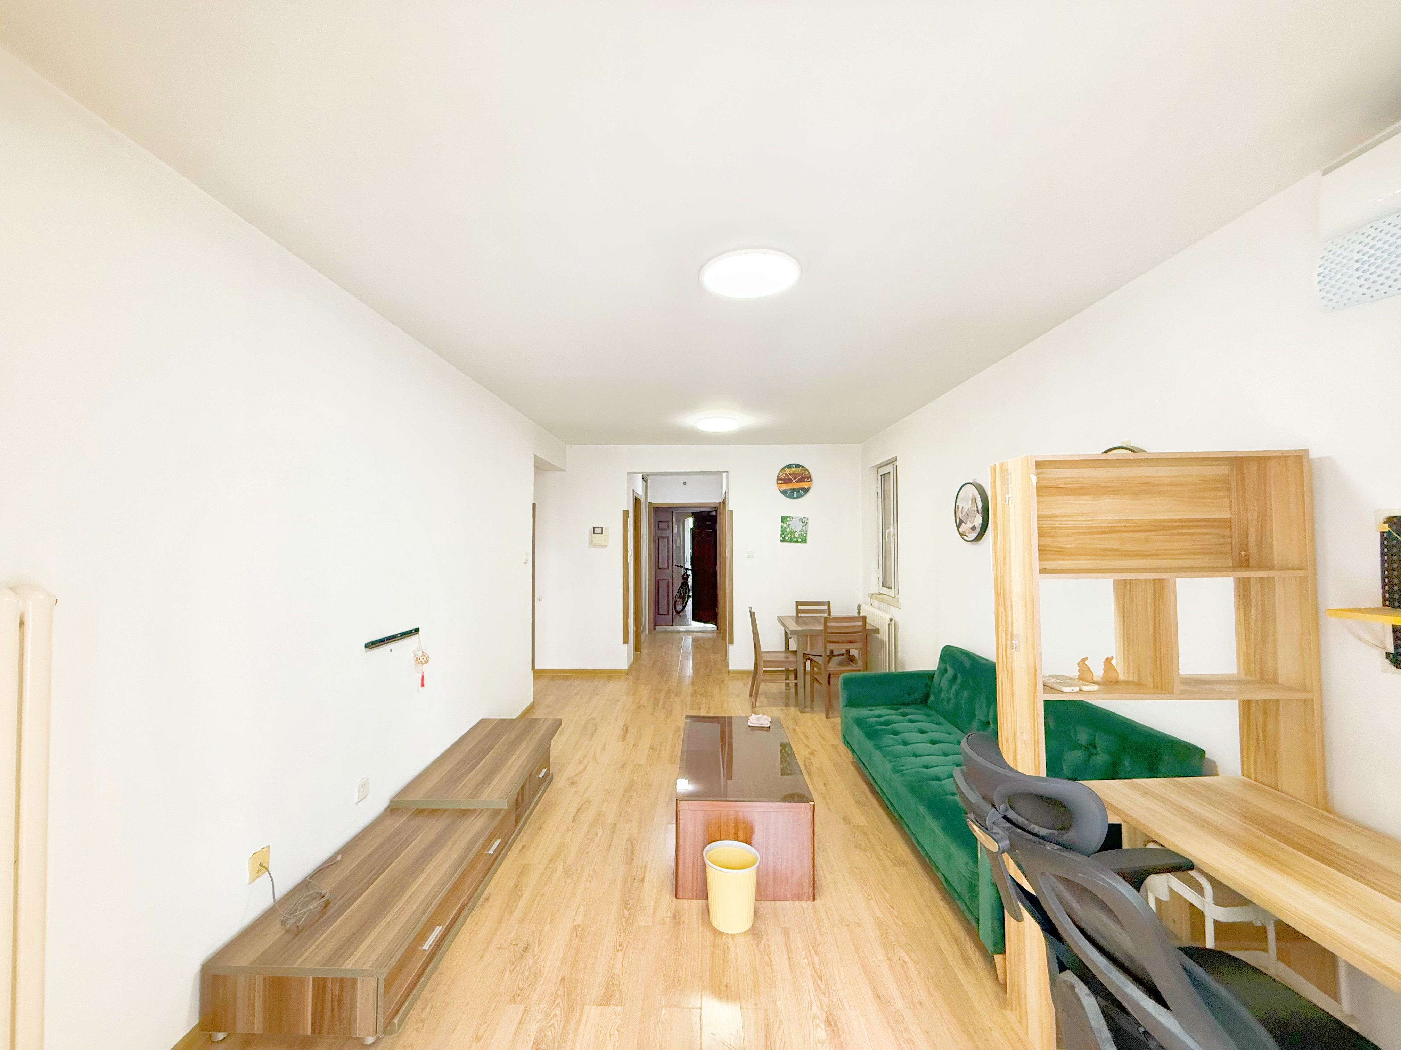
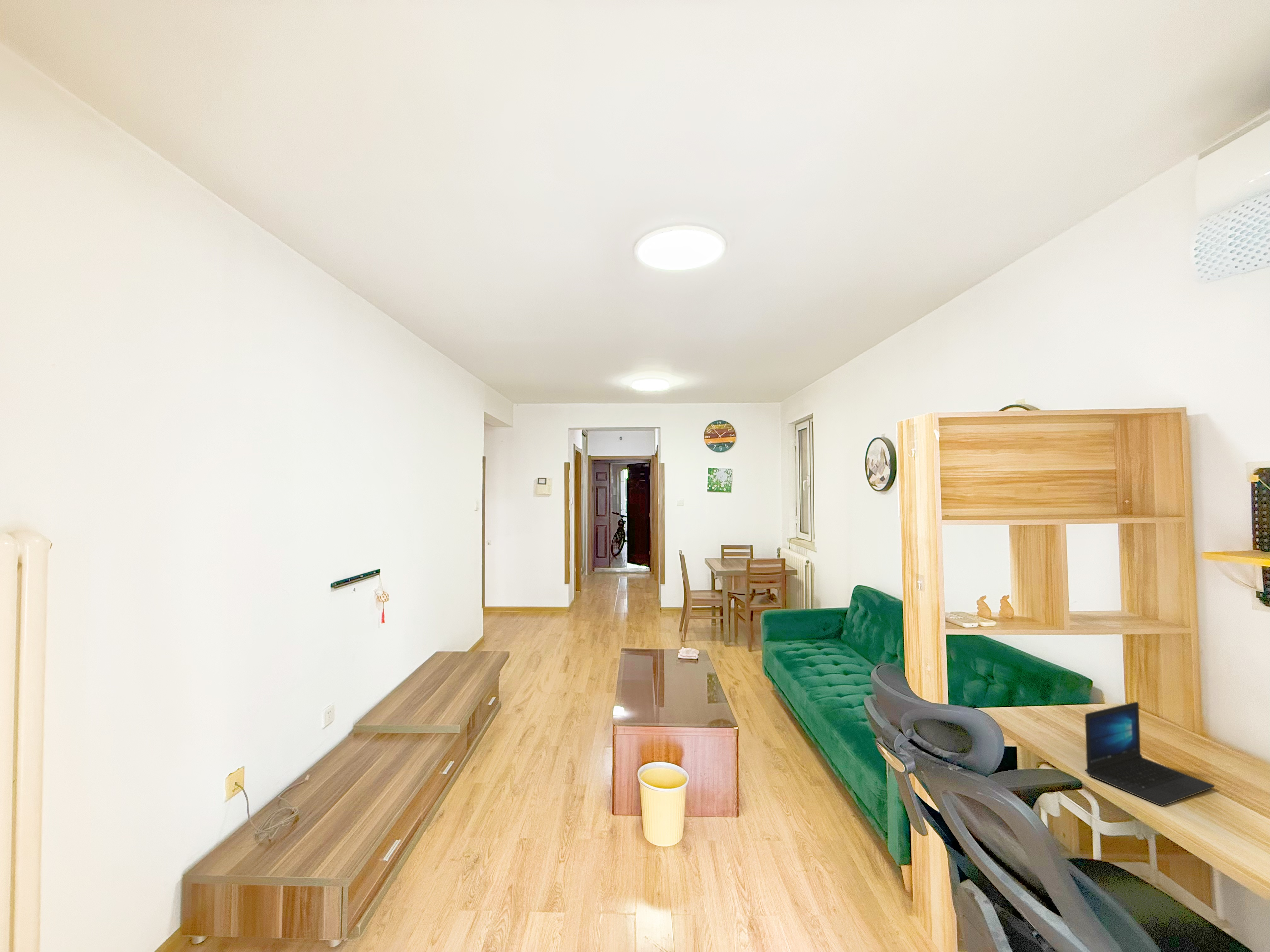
+ laptop [1085,701,1215,806]
